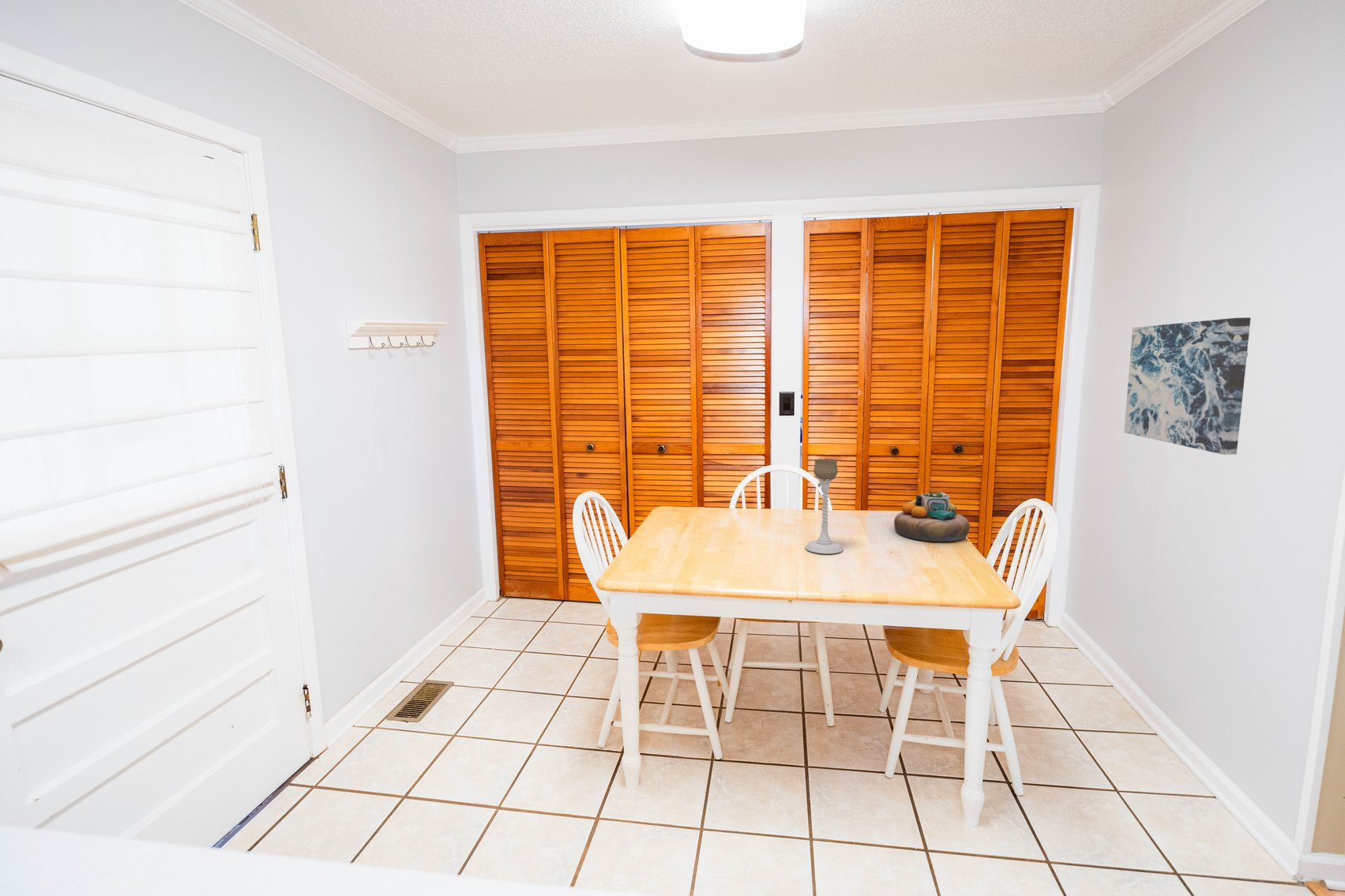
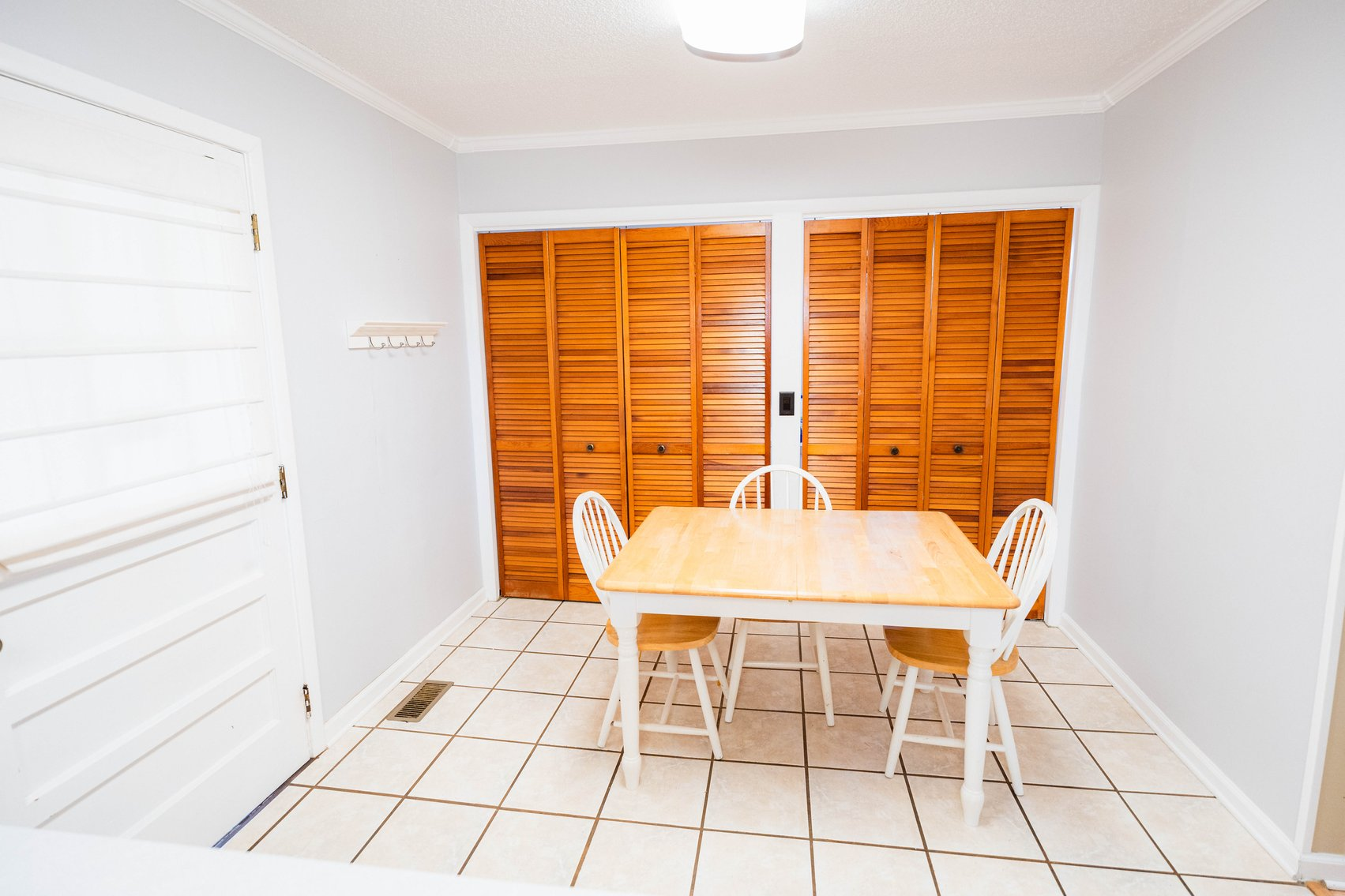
- decorative bowl [893,489,971,542]
- candle holder [805,458,844,555]
- wall art [1124,317,1251,455]
